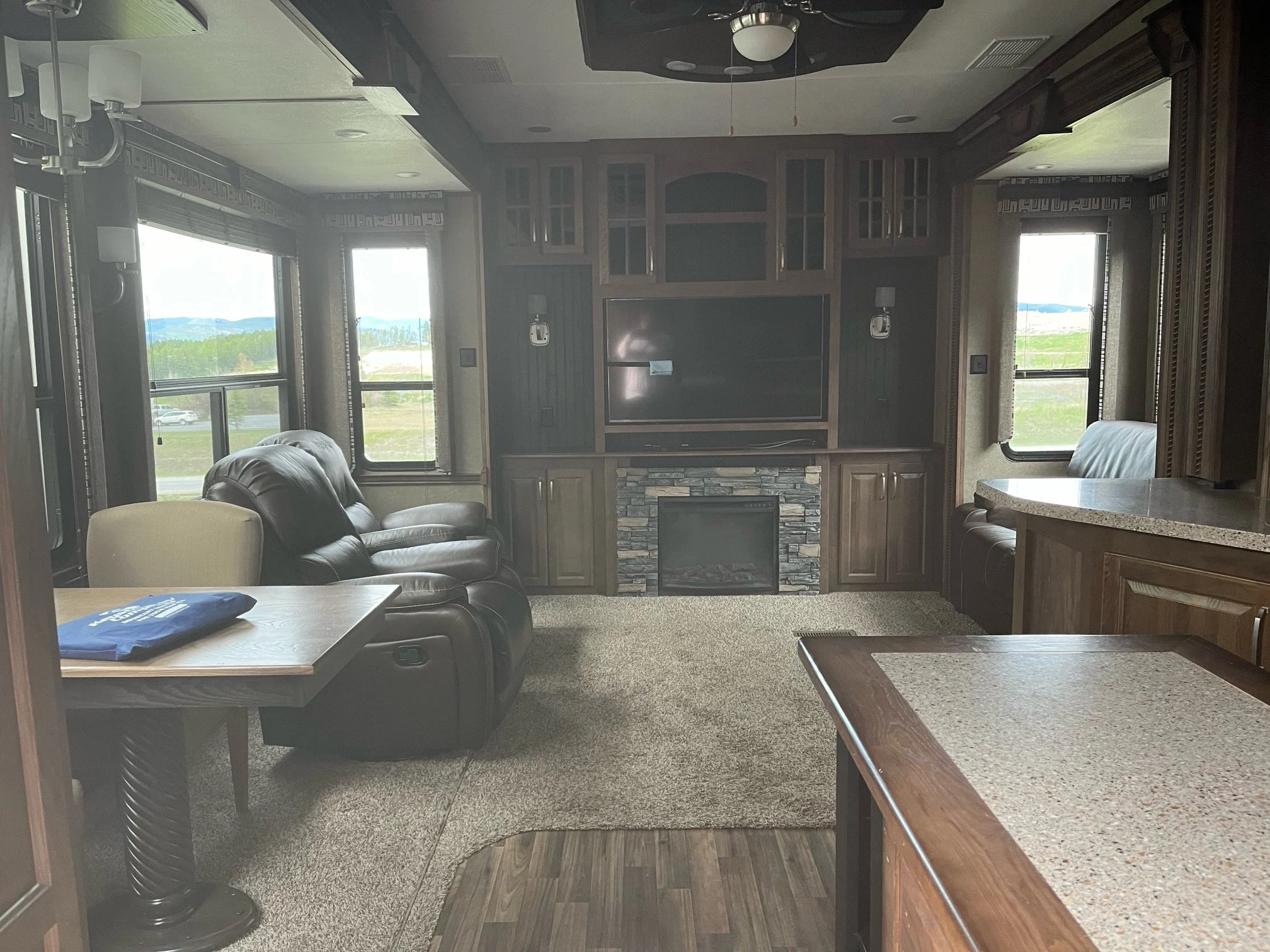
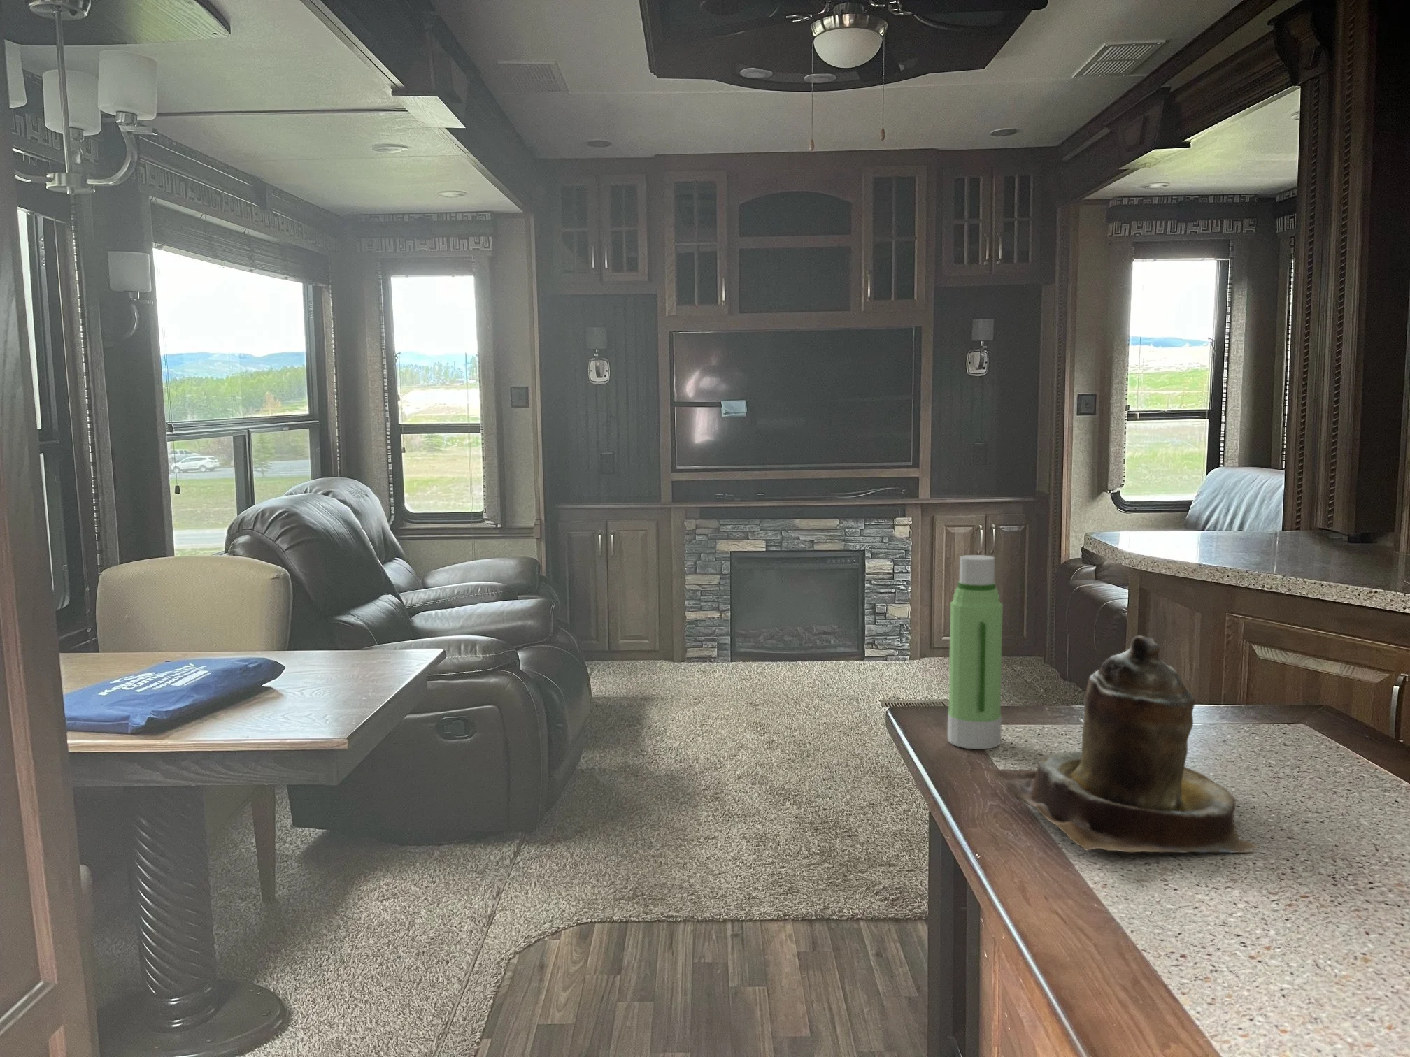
+ teapot [981,635,1260,854]
+ water bottle [947,554,1004,751]
